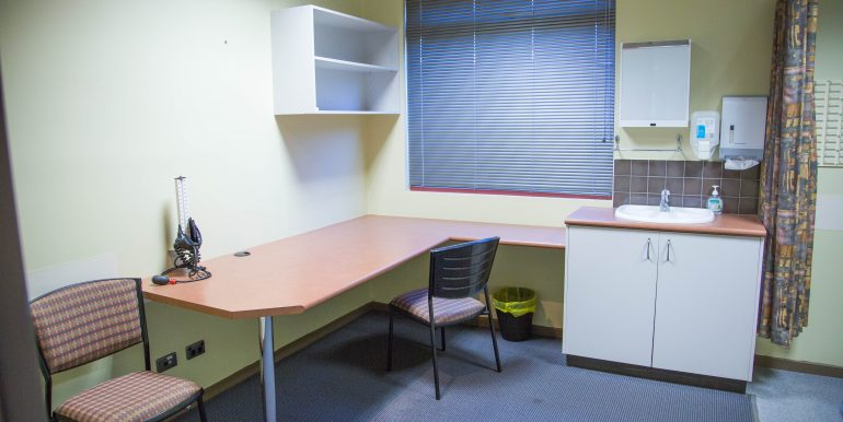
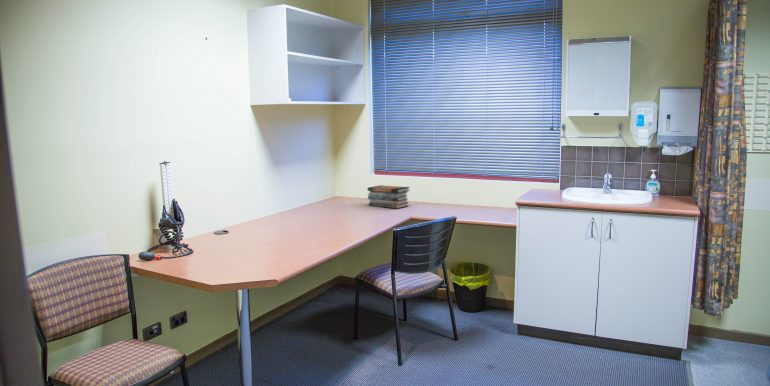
+ book stack [367,184,411,209]
